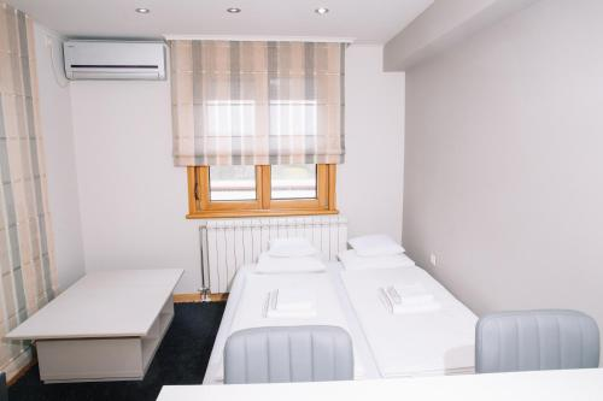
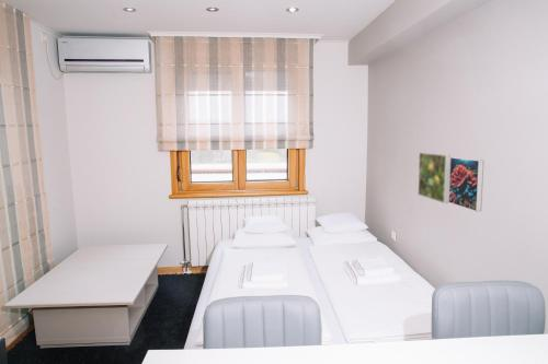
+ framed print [448,156,484,212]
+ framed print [416,151,452,204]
